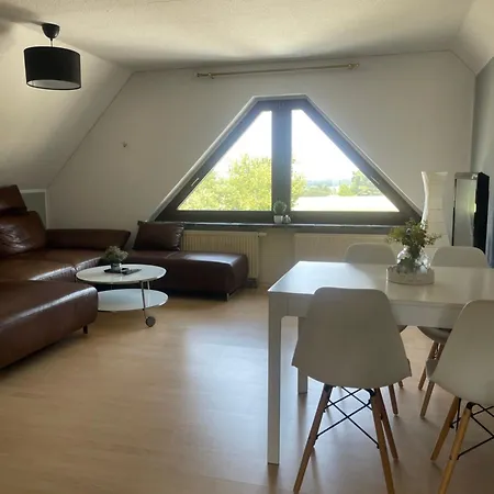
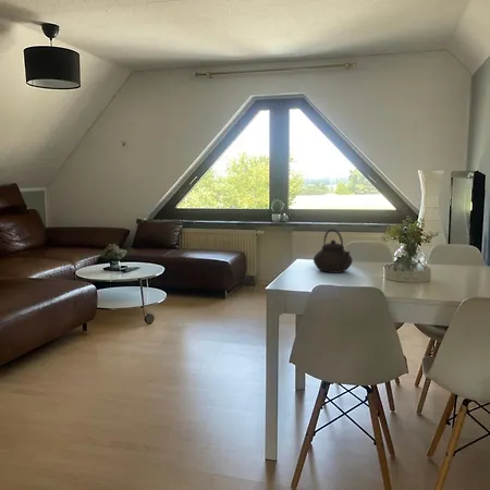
+ teapot [313,228,354,274]
